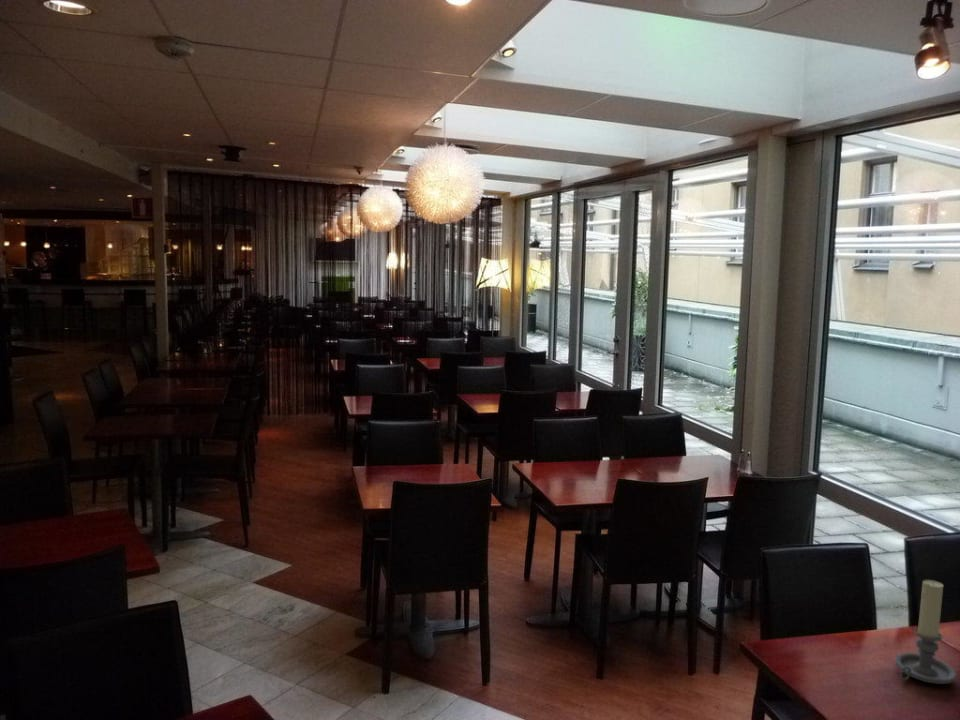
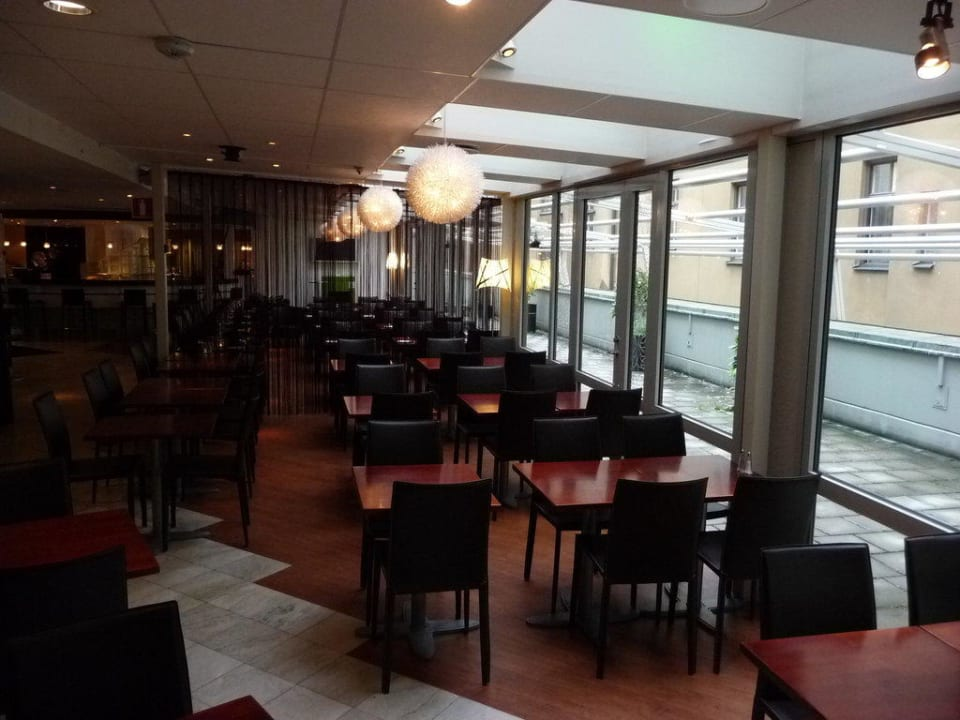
- candle holder [894,579,957,685]
